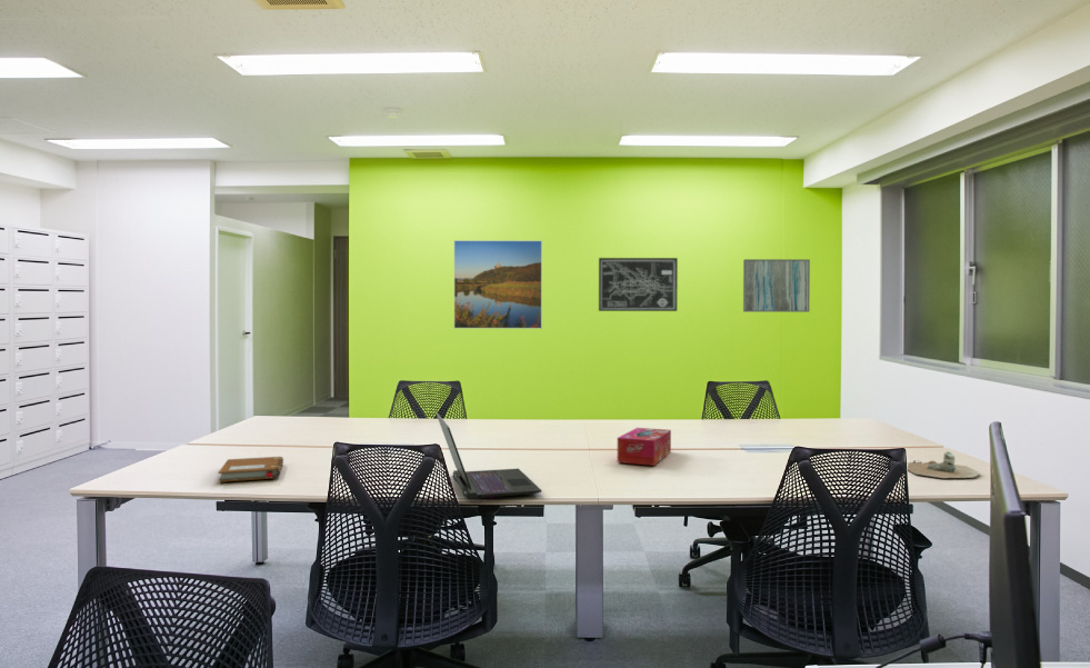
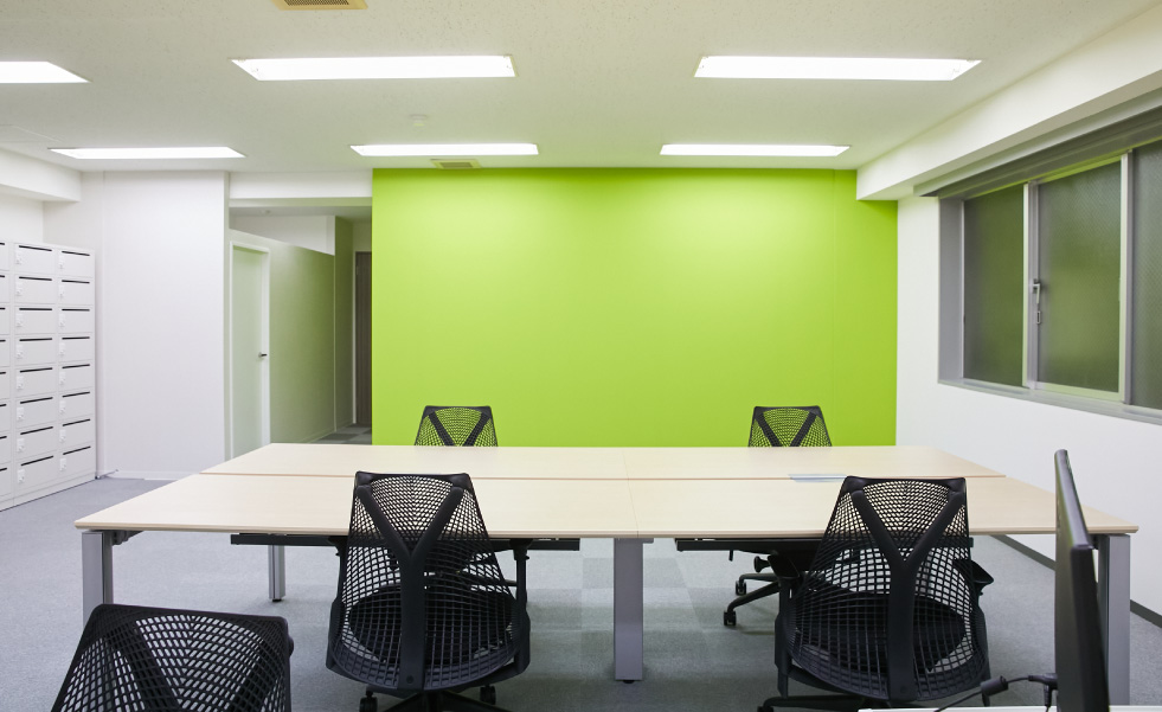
- laptop [436,412,542,500]
- notebook [217,456,284,483]
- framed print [453,239,543,330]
- wall art [598,257,679,312]
- shoe [907,450,982,479]
- tissue box [617,427,672,467]
- wall art [742,258,811,313]
